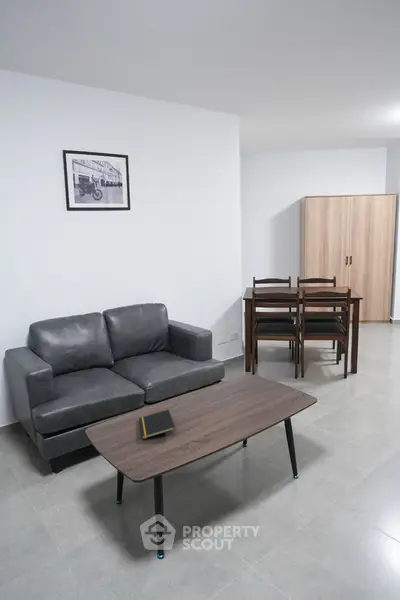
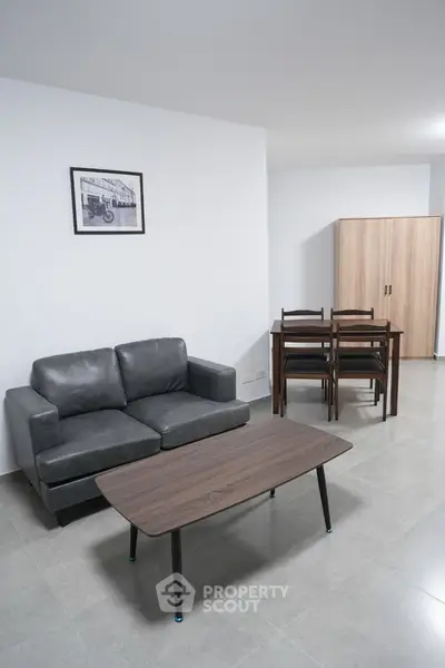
- notepad [138,409,176,440]
